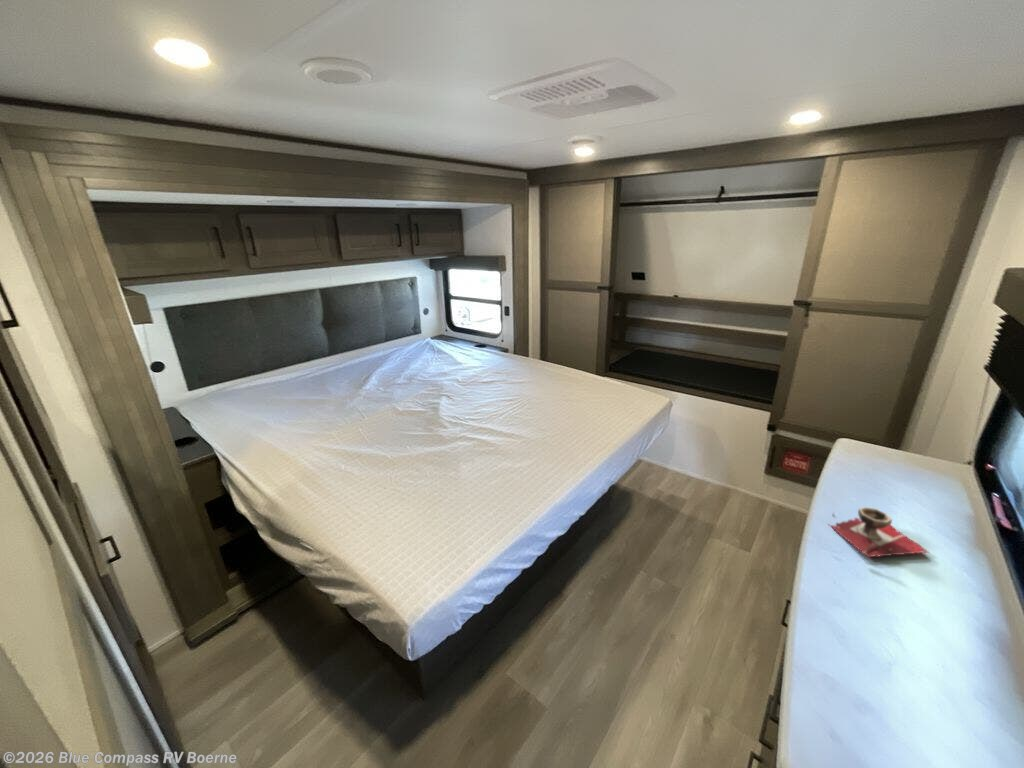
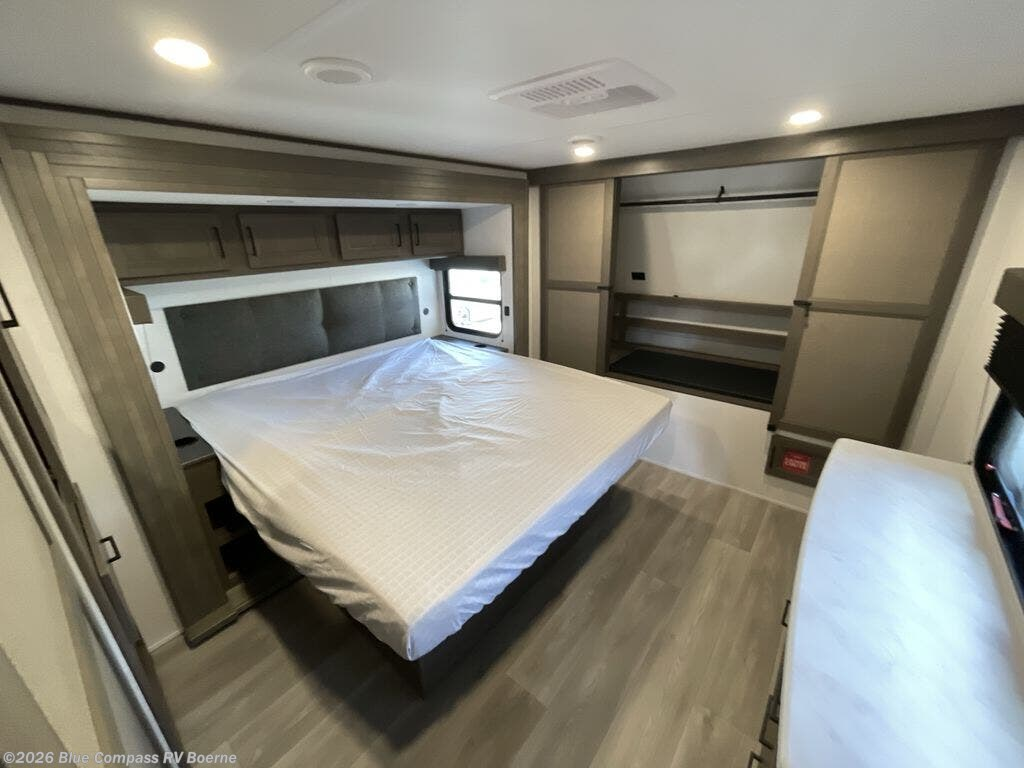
- decorative bowl [827,506,930,558]
